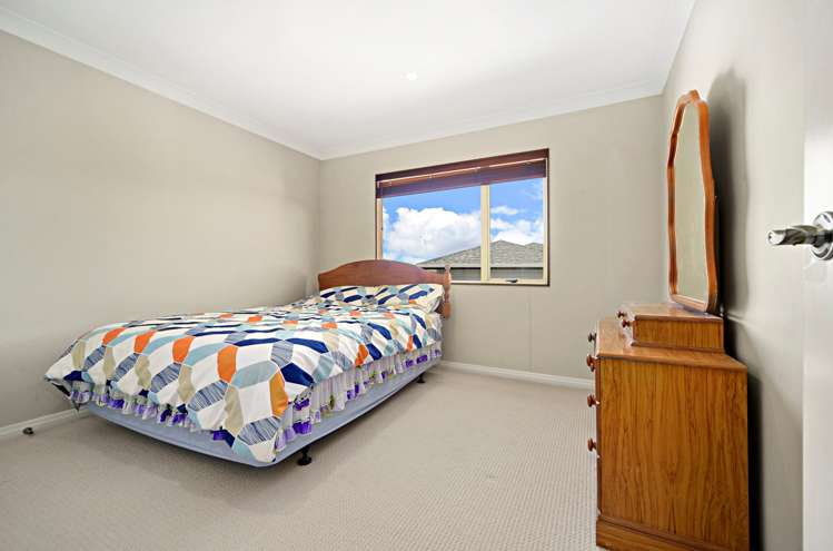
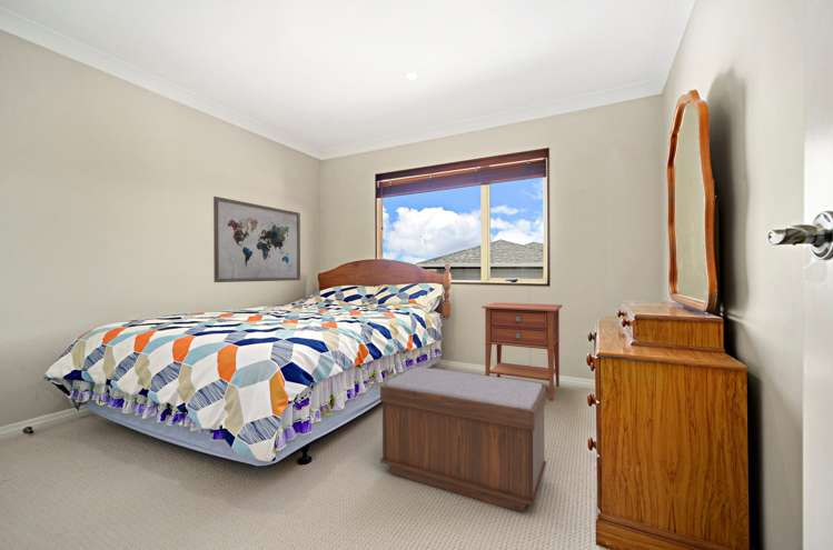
+ wall art [212,196,301,283]
+ nightstand [480,301,564,401]
+ bench [379,367,547,513]
